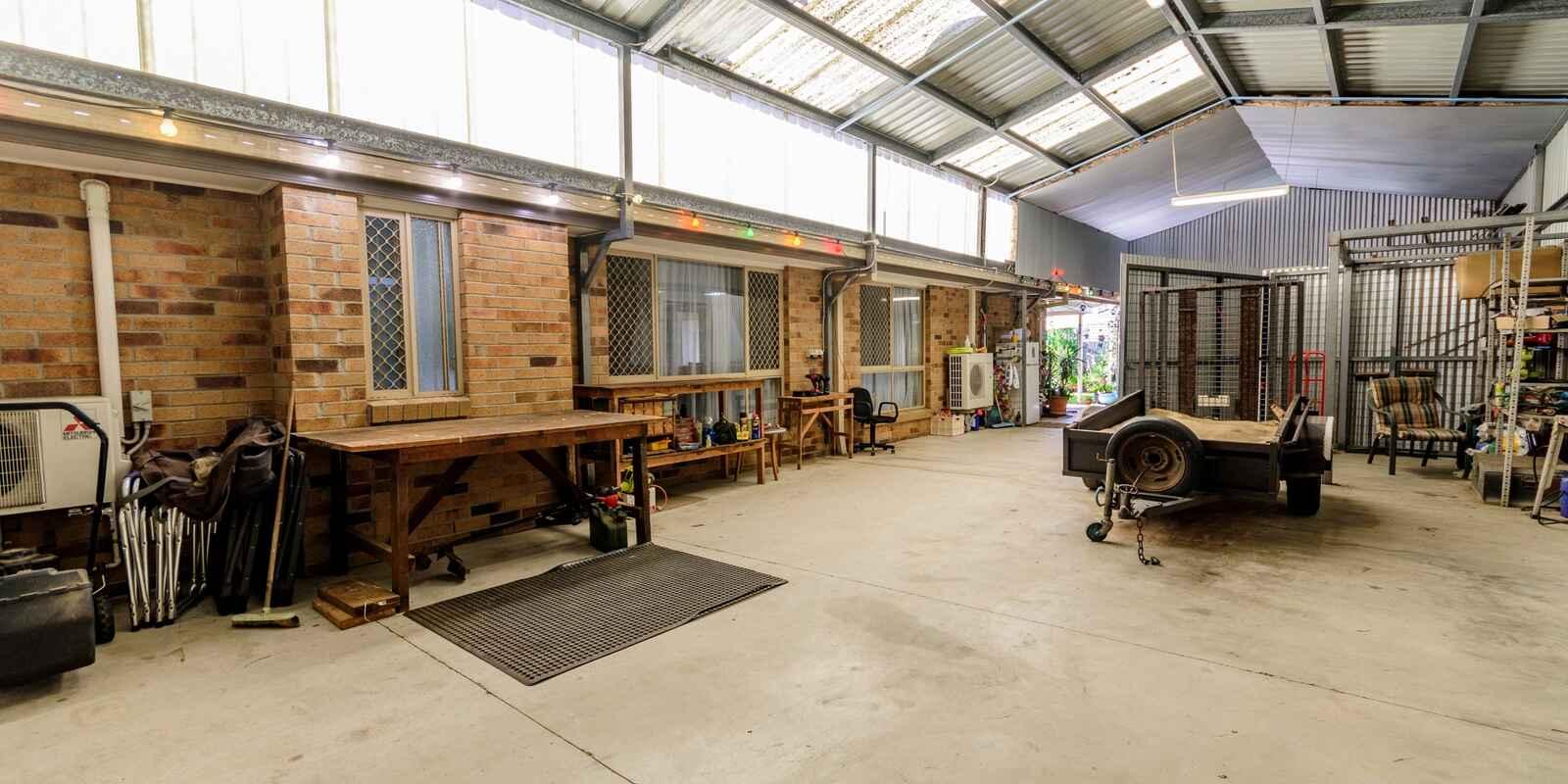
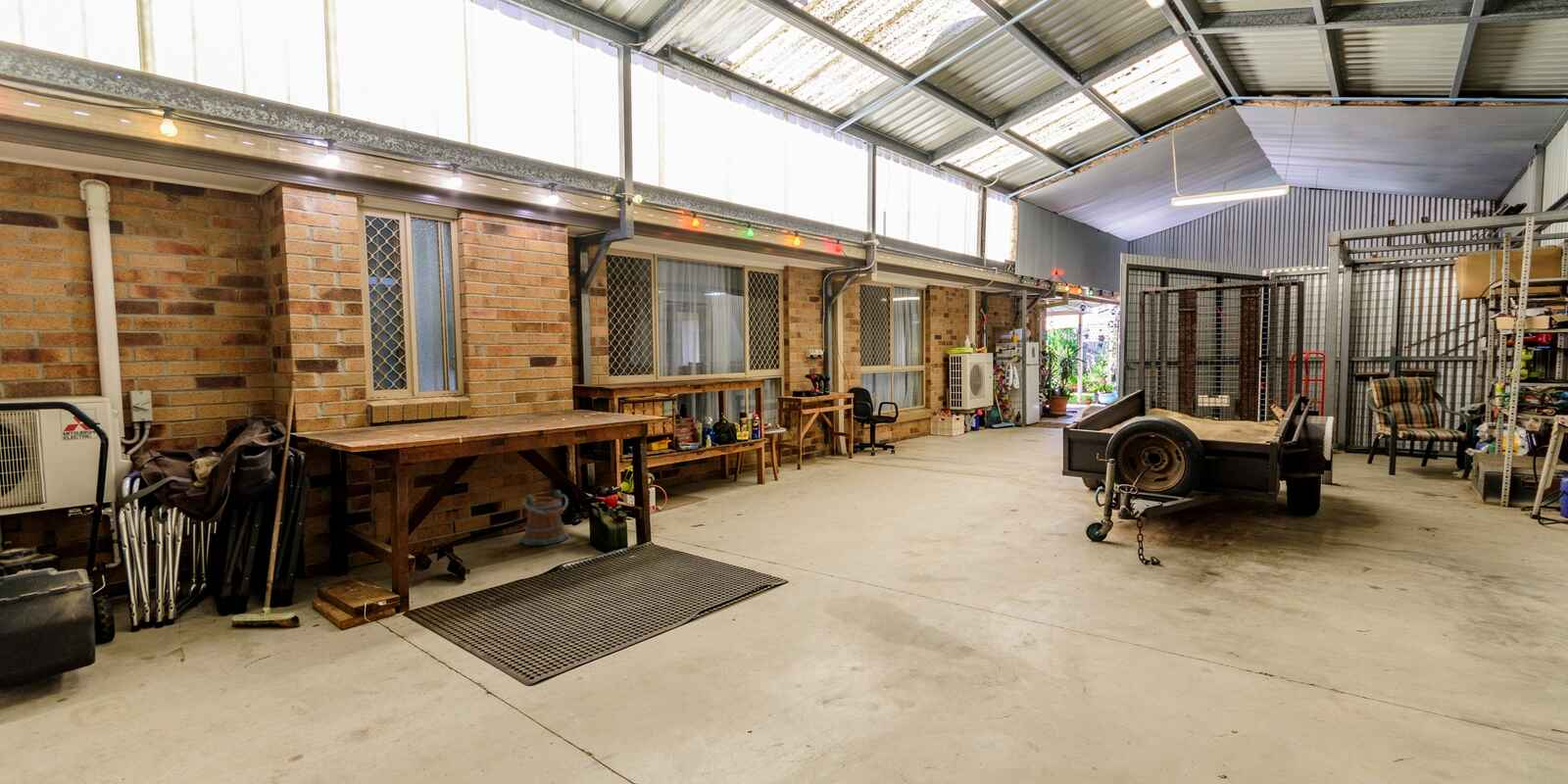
+ bucket [519,489,569,546]
